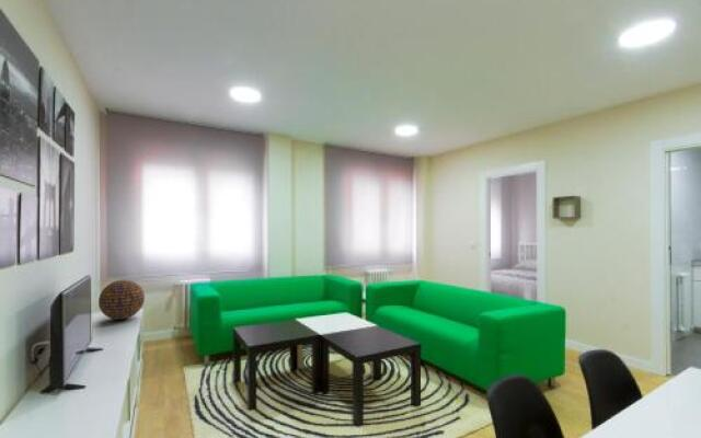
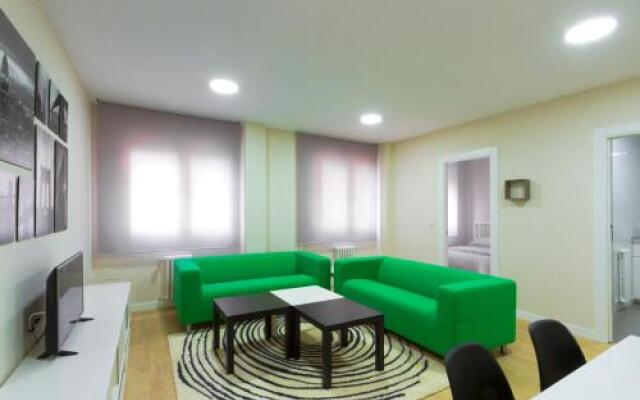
- decorative orb [97,278,146,321]
